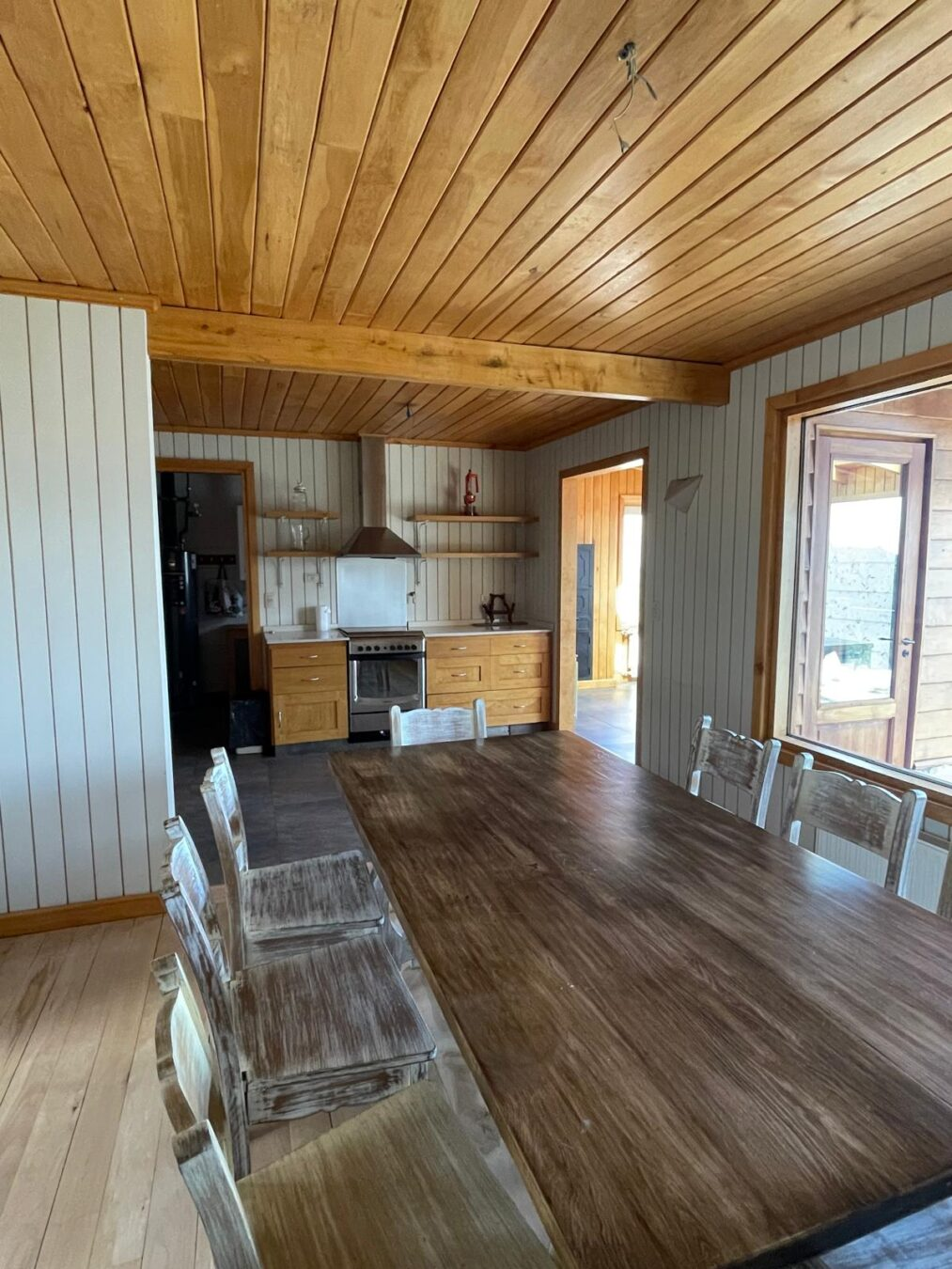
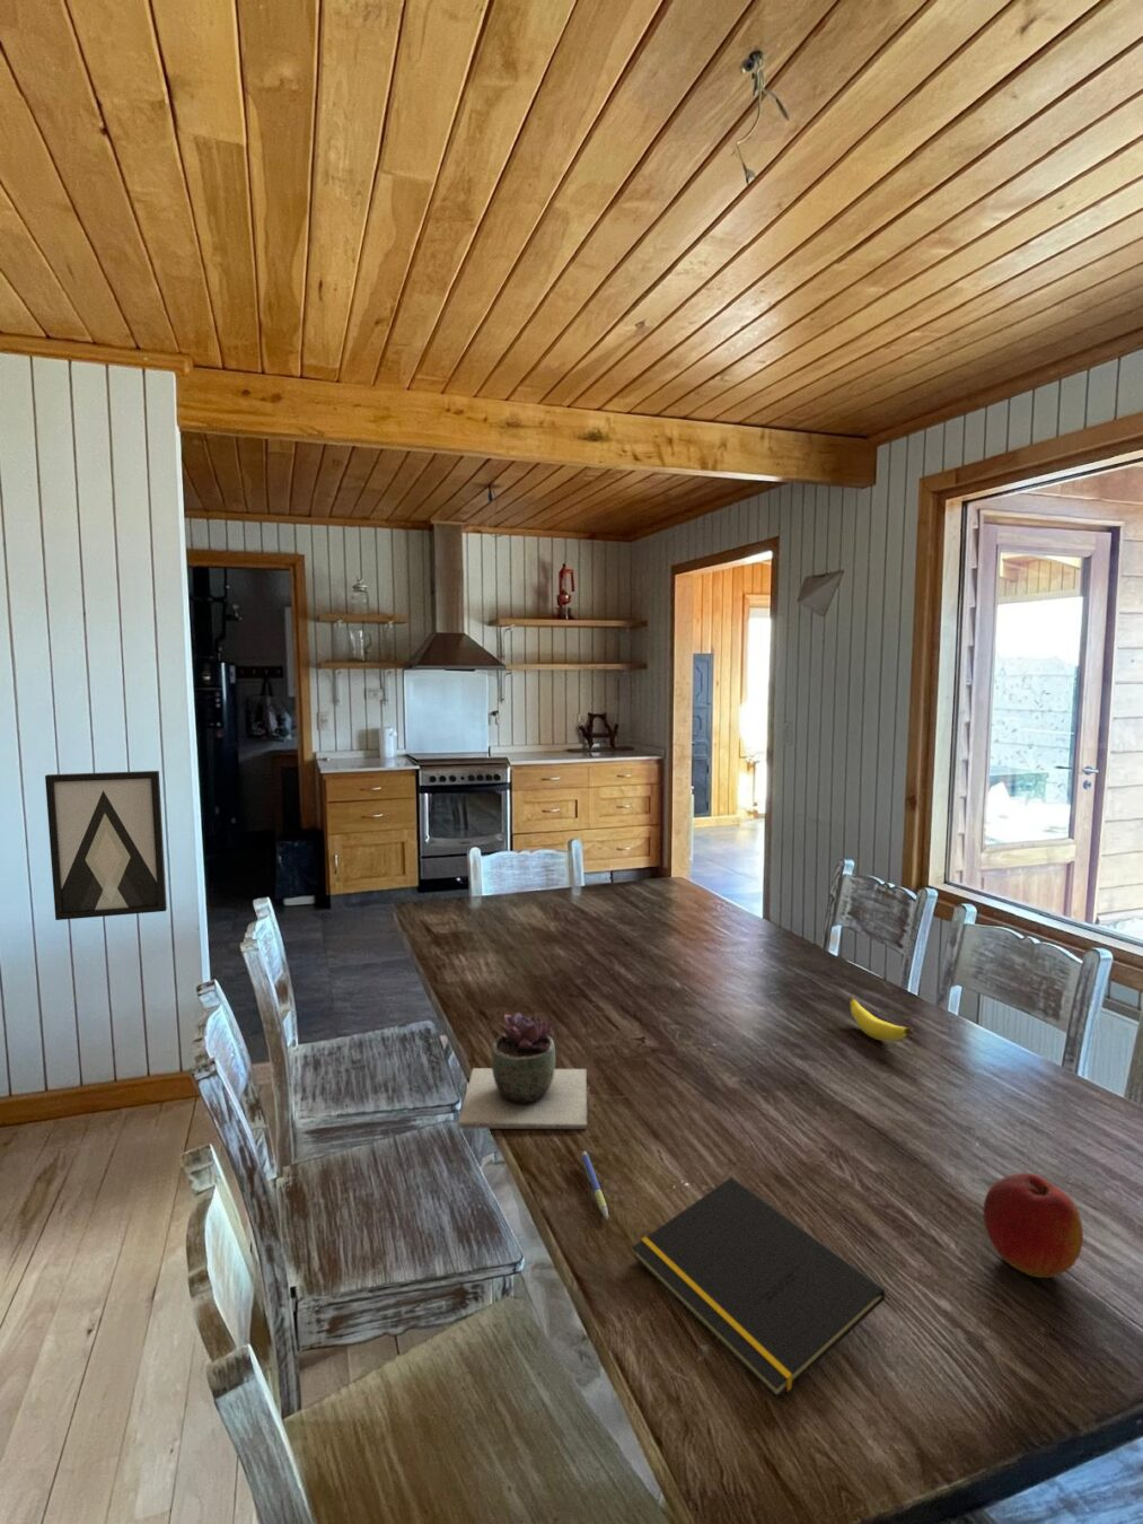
+ banana [848,996,915,1042]
+ succulent plant [457,1011,588,1130]
+ pen [581,1151,609,1220]
+ apple [982,1172,1084,1279]
+ notepad [630,1176,886,1400]
+ wall art [44,770,168,921]
